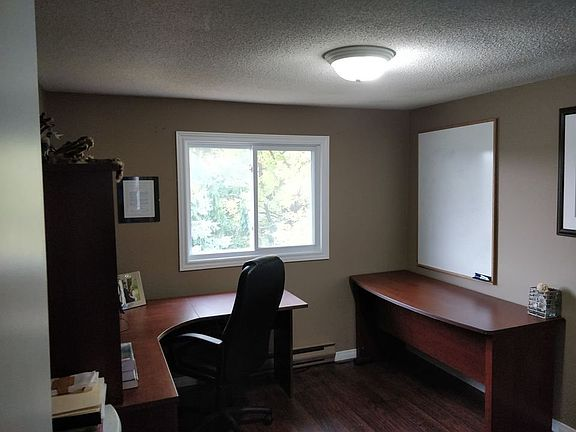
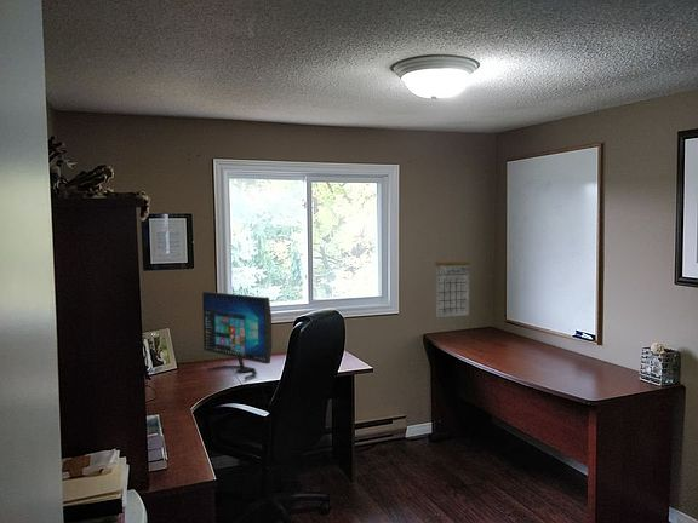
+ calendar [435,253,471,318]
+ computer monitor [201,291,273,381]
